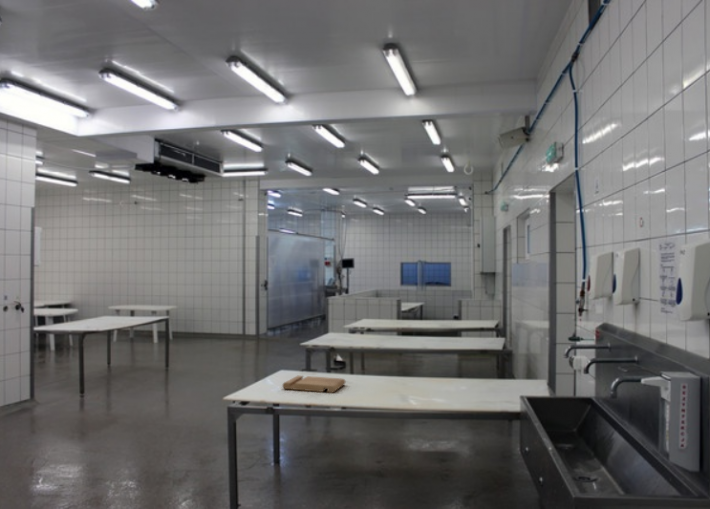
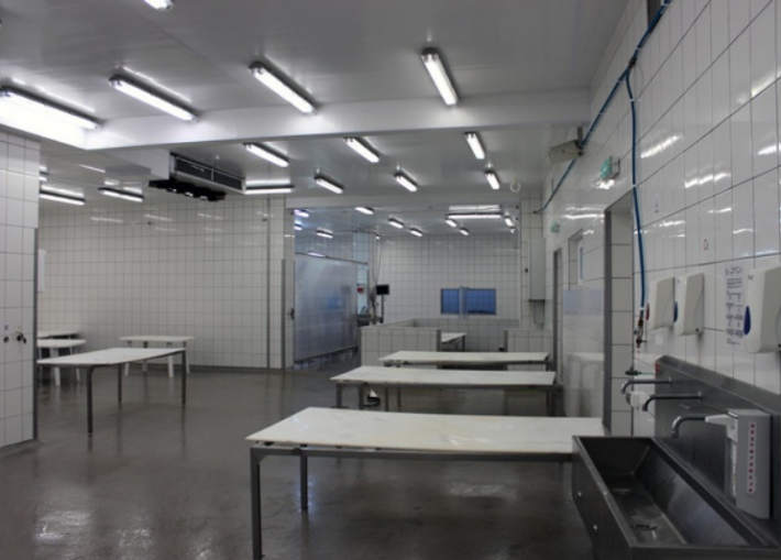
- cutting board [281,375,346,394]
